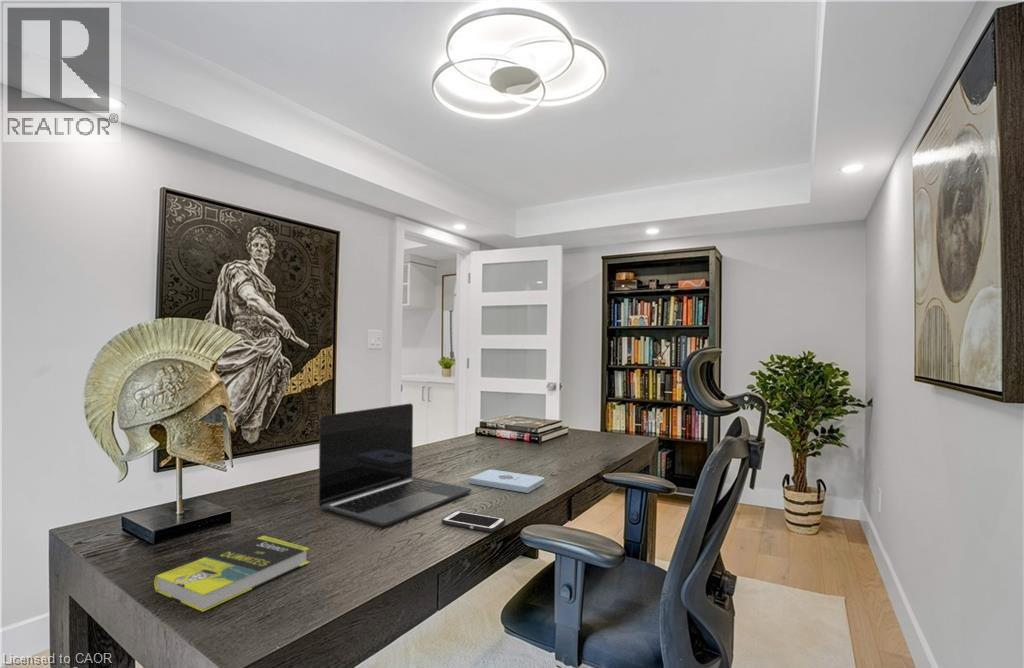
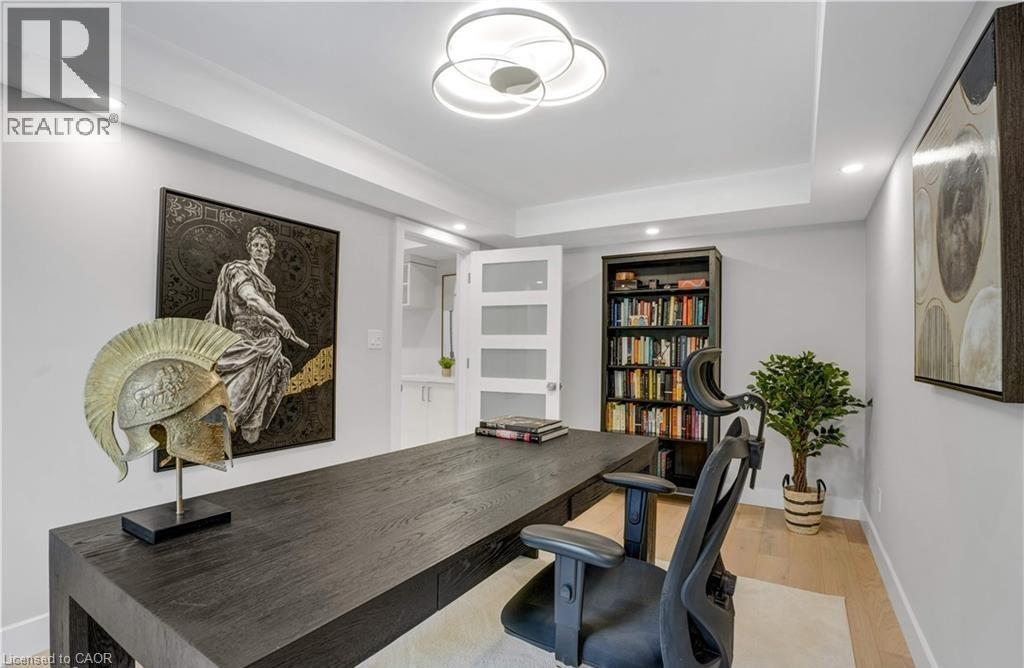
- notepad [468,469,545,494]
- cell phone [441,510,506,533]
- book [153,535,310,613]
- laptop [318,403,472,527]
